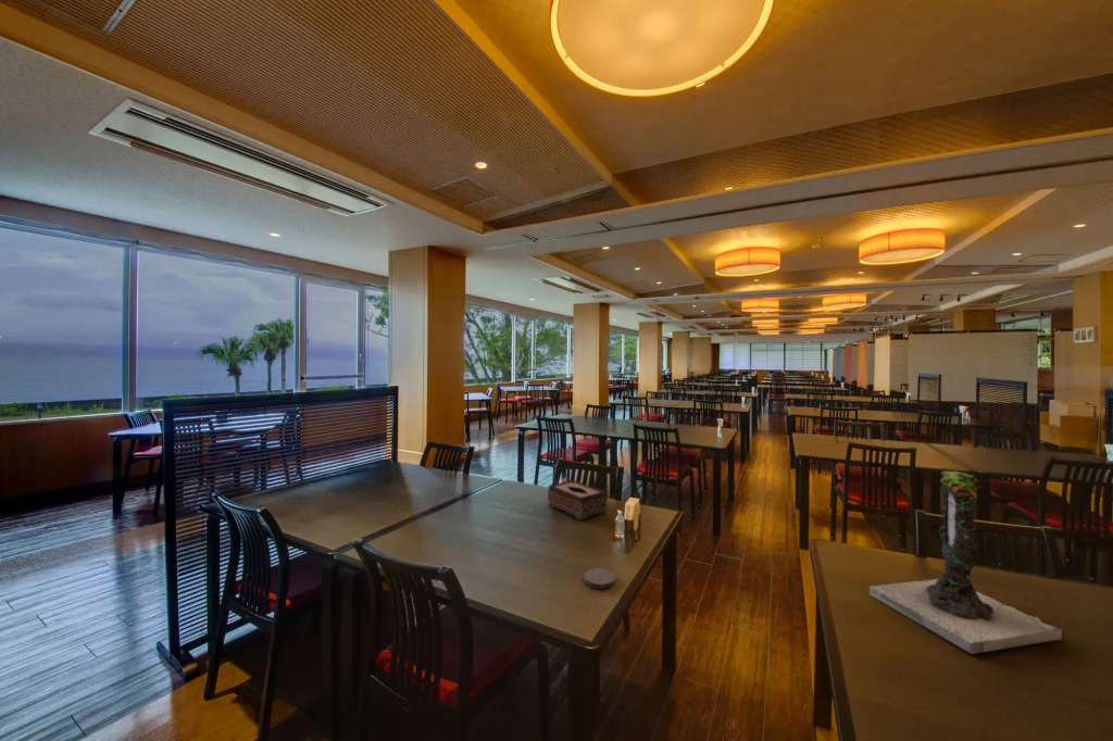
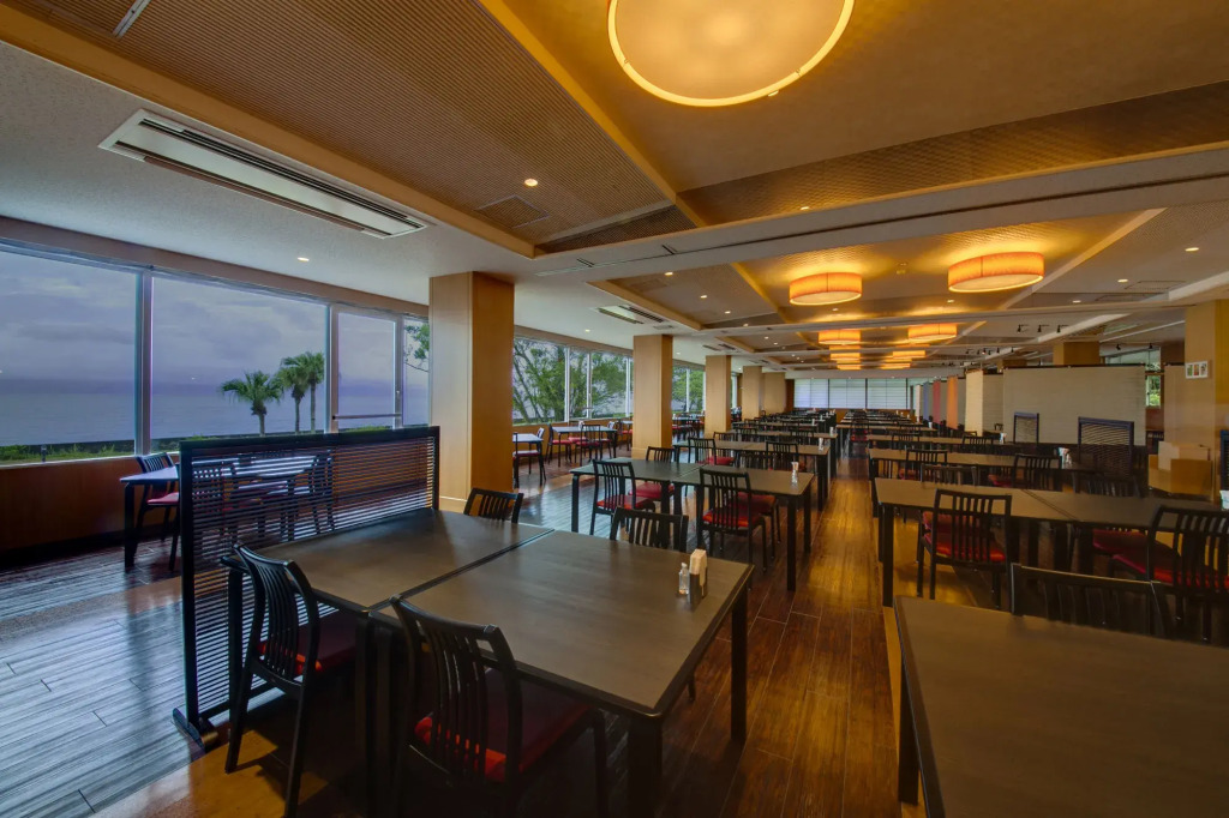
- tissue box [547,479,608,522]
- coaster [584,567,616,590]
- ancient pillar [868,459,1063,655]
